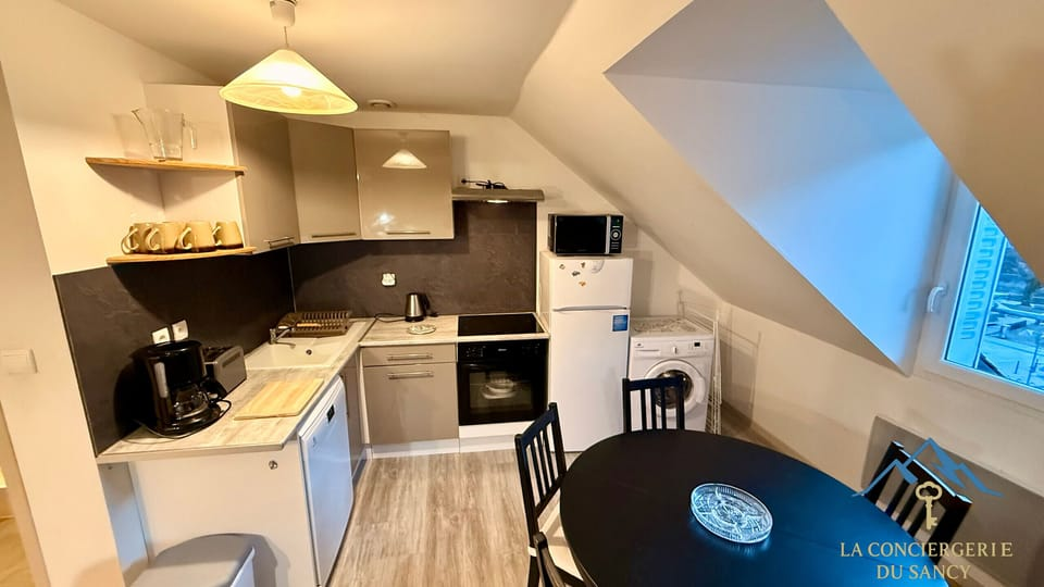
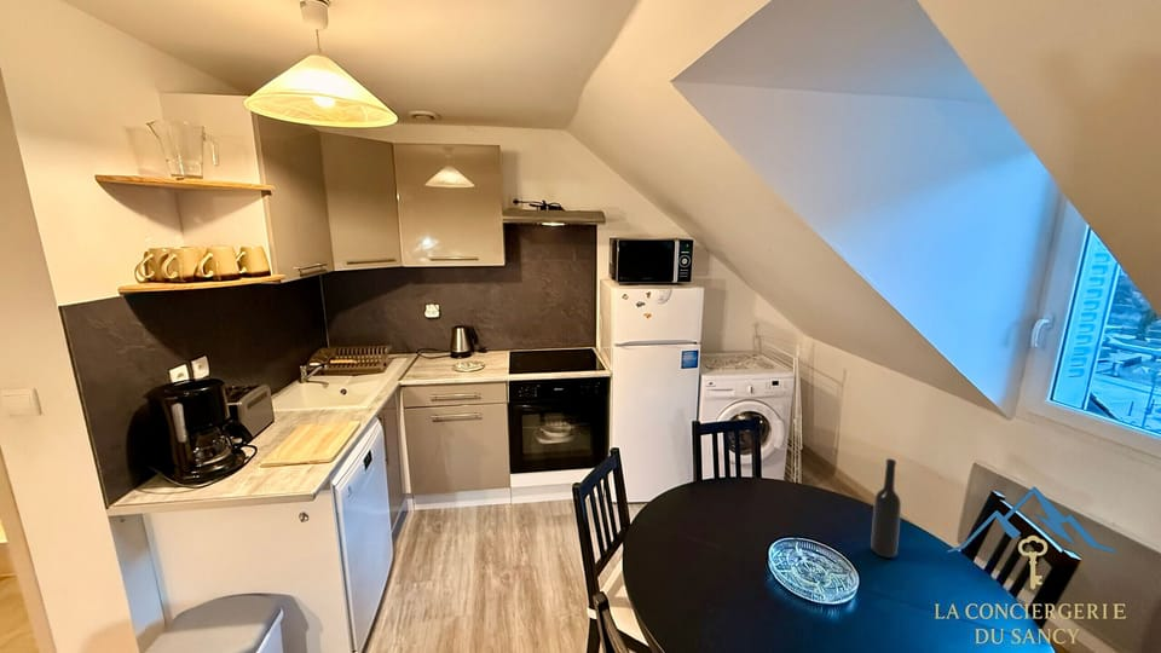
+ bottle [870,457,902,559]
